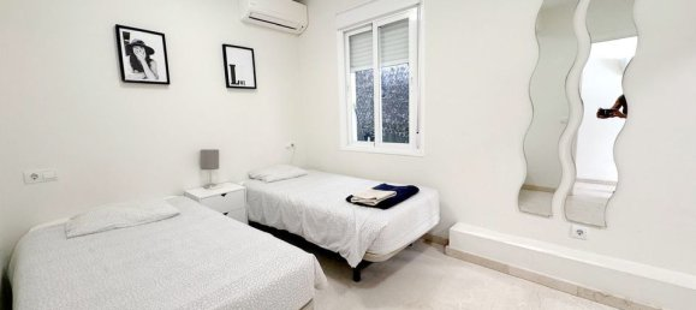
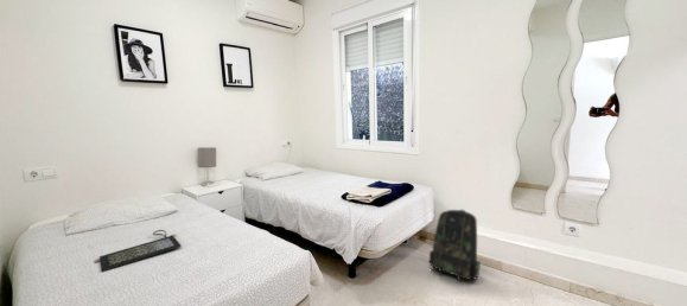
+ backpack [428,209,482,281]
+ clutch bag [94,229,183,273]
